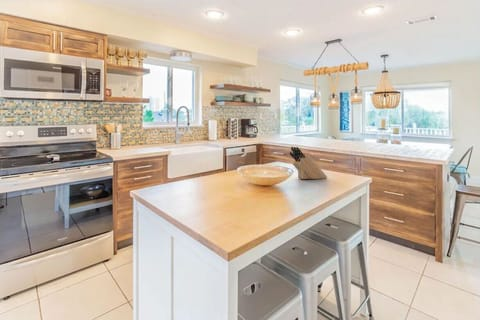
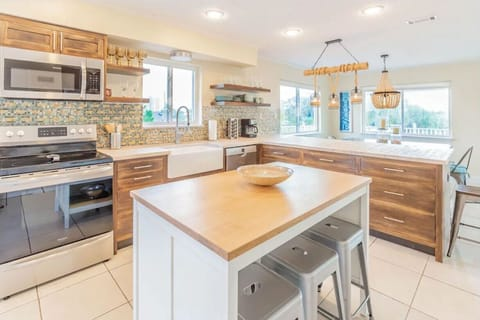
- knife block [289,146,328,180]
